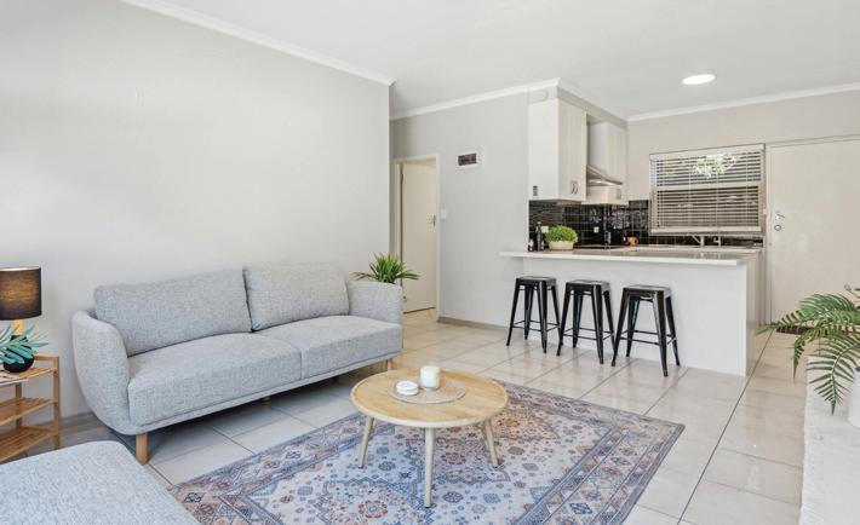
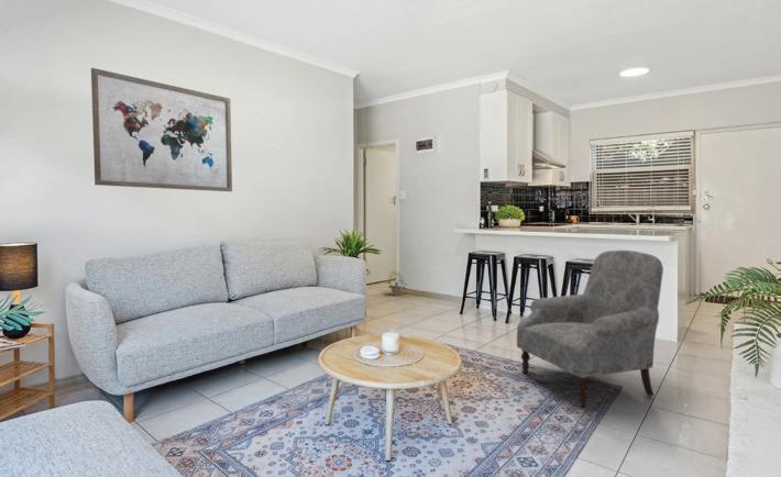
+ wall art [90,67,233,192]
+ potted plant [384,269,408,297]
+ armchair [516,249,664,408]
